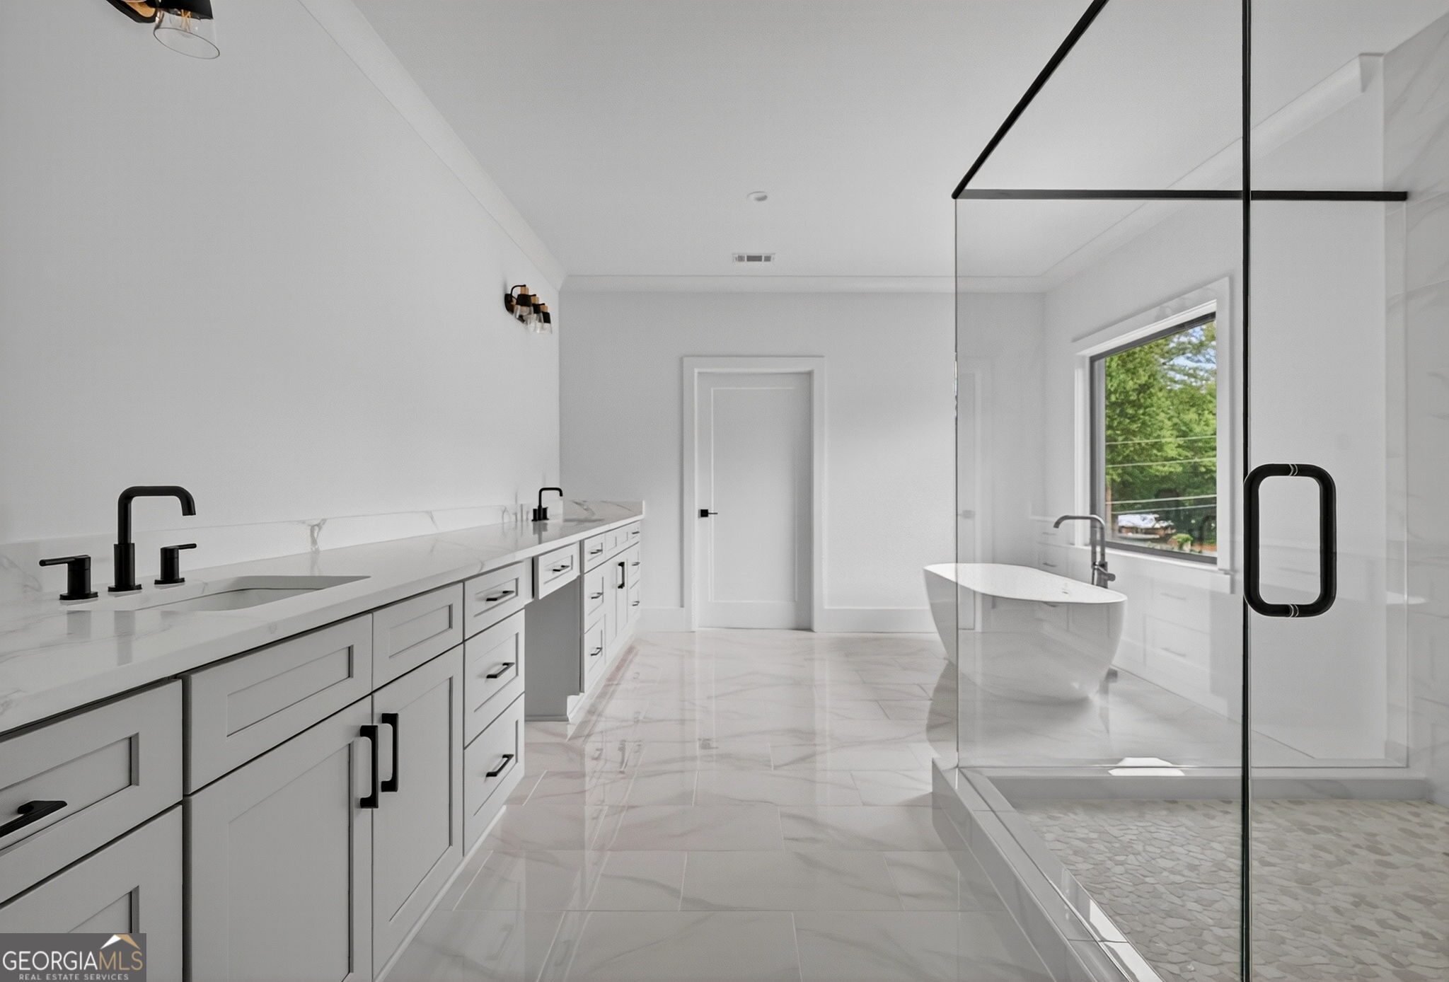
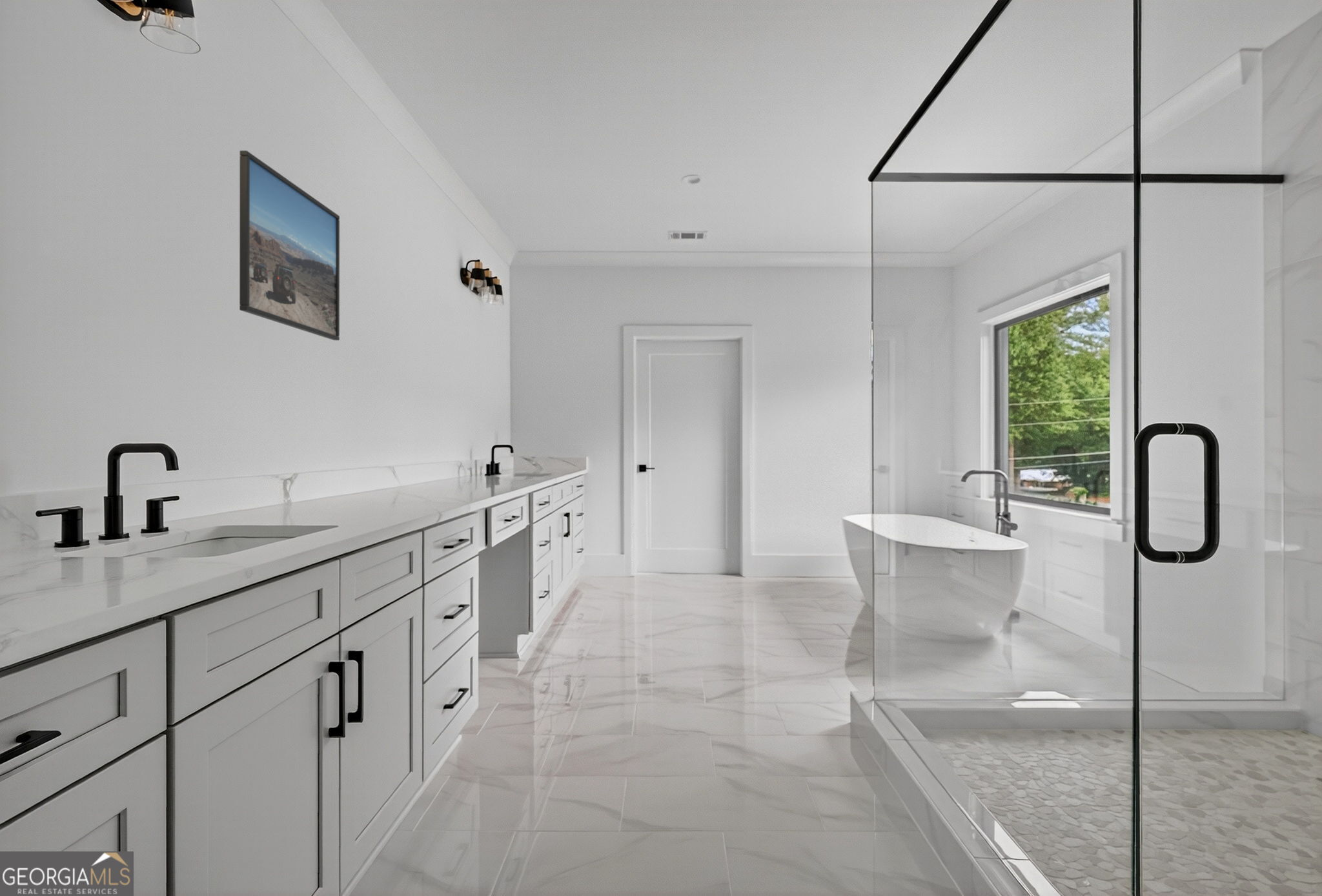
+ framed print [239,150,340,341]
